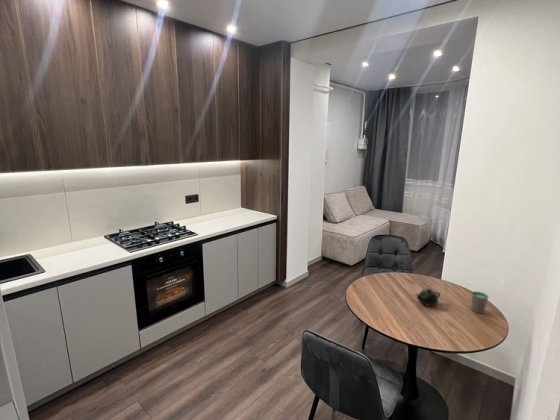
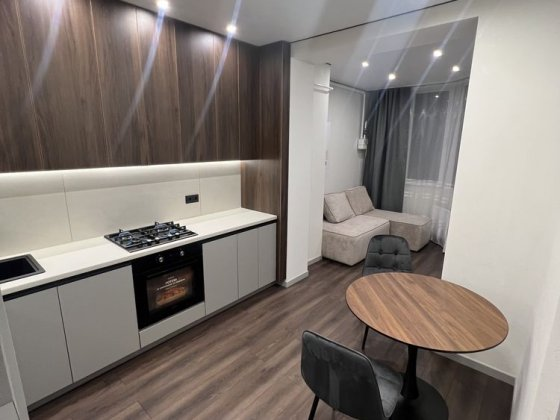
- cup [470,291,489,314]
- teapot [415,287,441,307]
